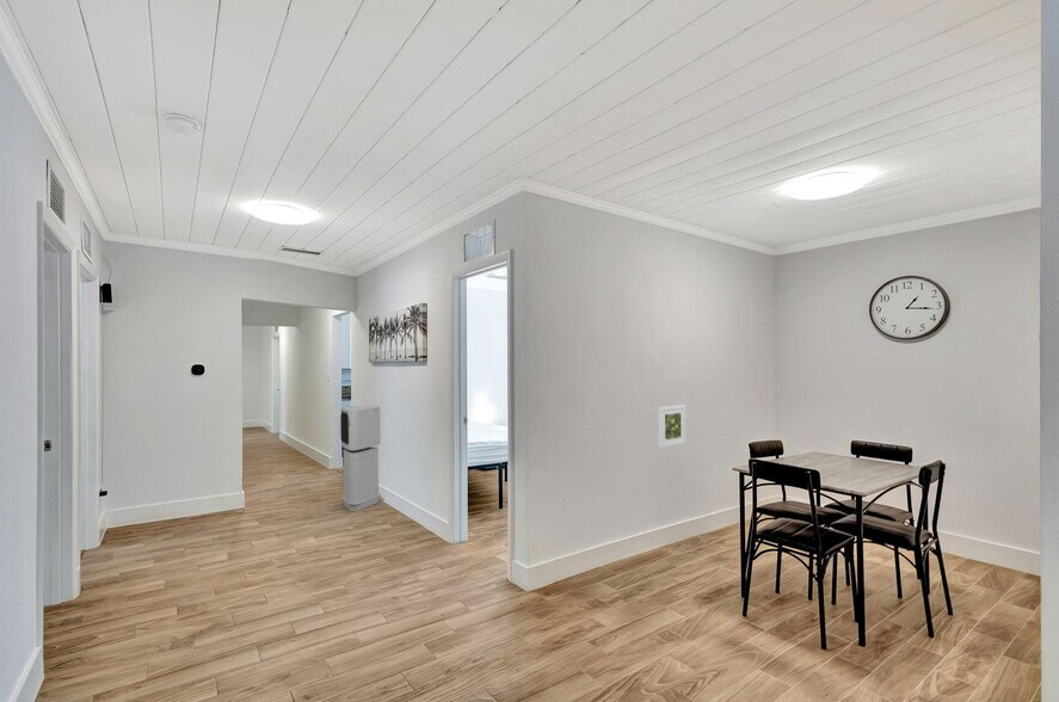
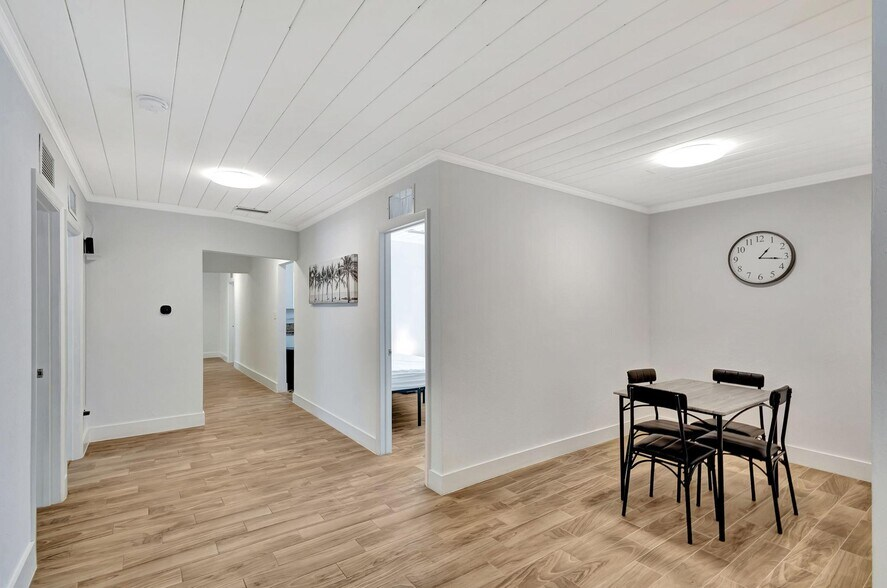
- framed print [658,404,688,449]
- air purifier [339,405,382,512]
